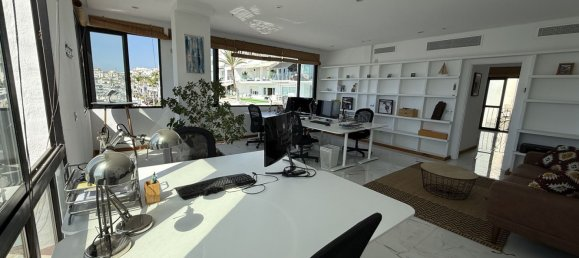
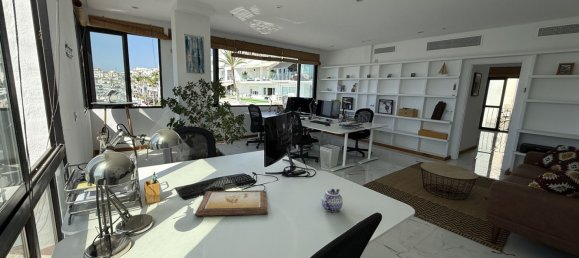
+ teapot [320,188,344,213]
+ picture frame [194,189,269,217]
